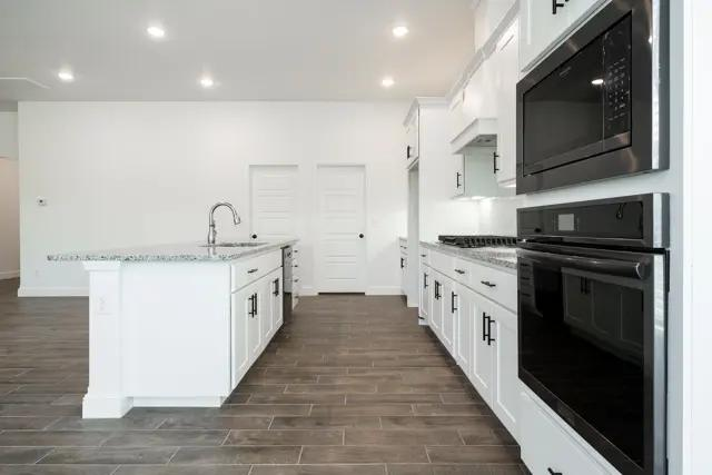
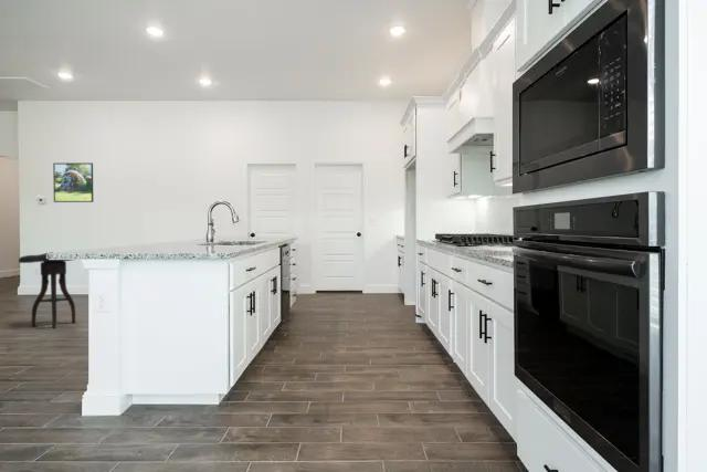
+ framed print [52,161,94,203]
+ stool [18,251,76,328]
